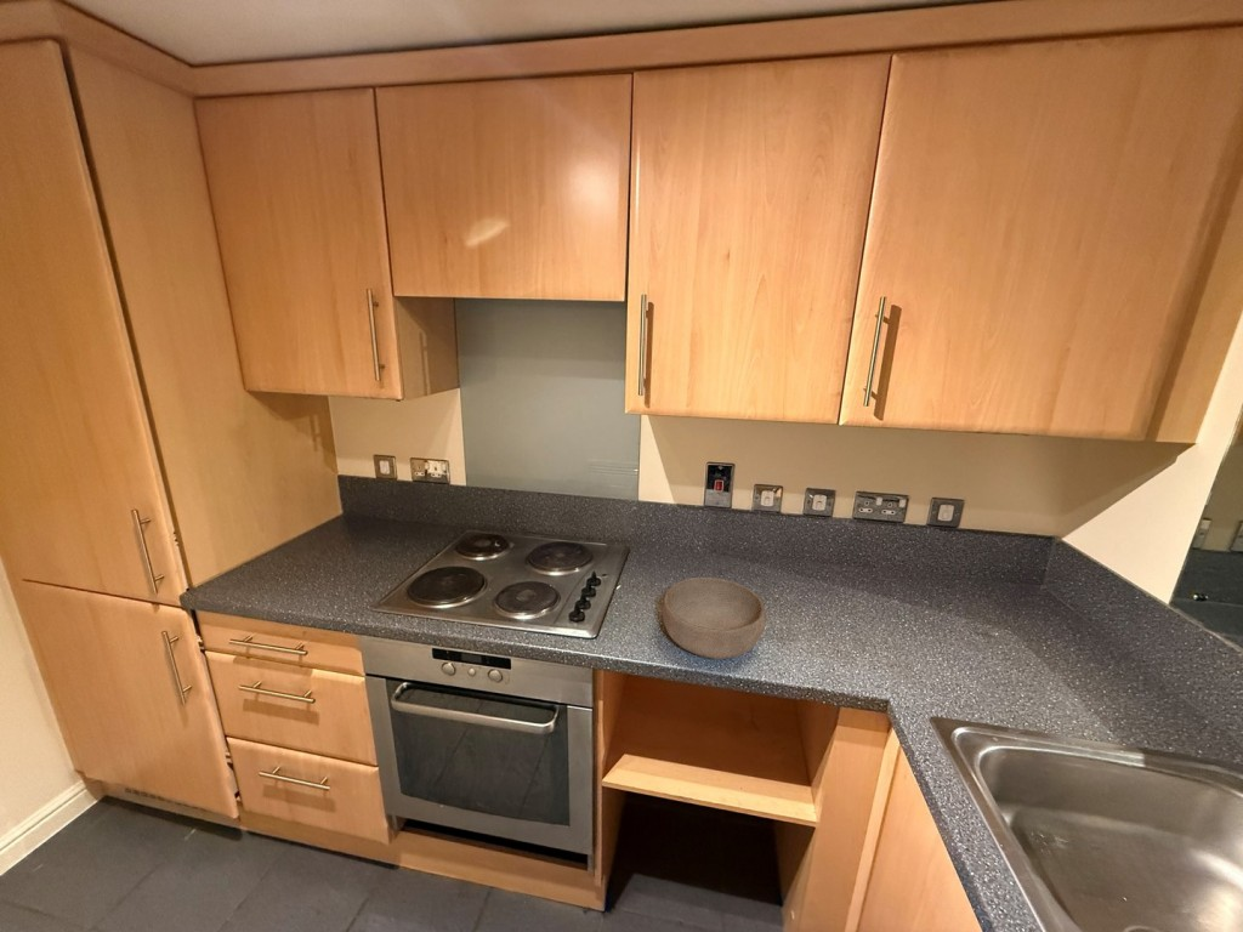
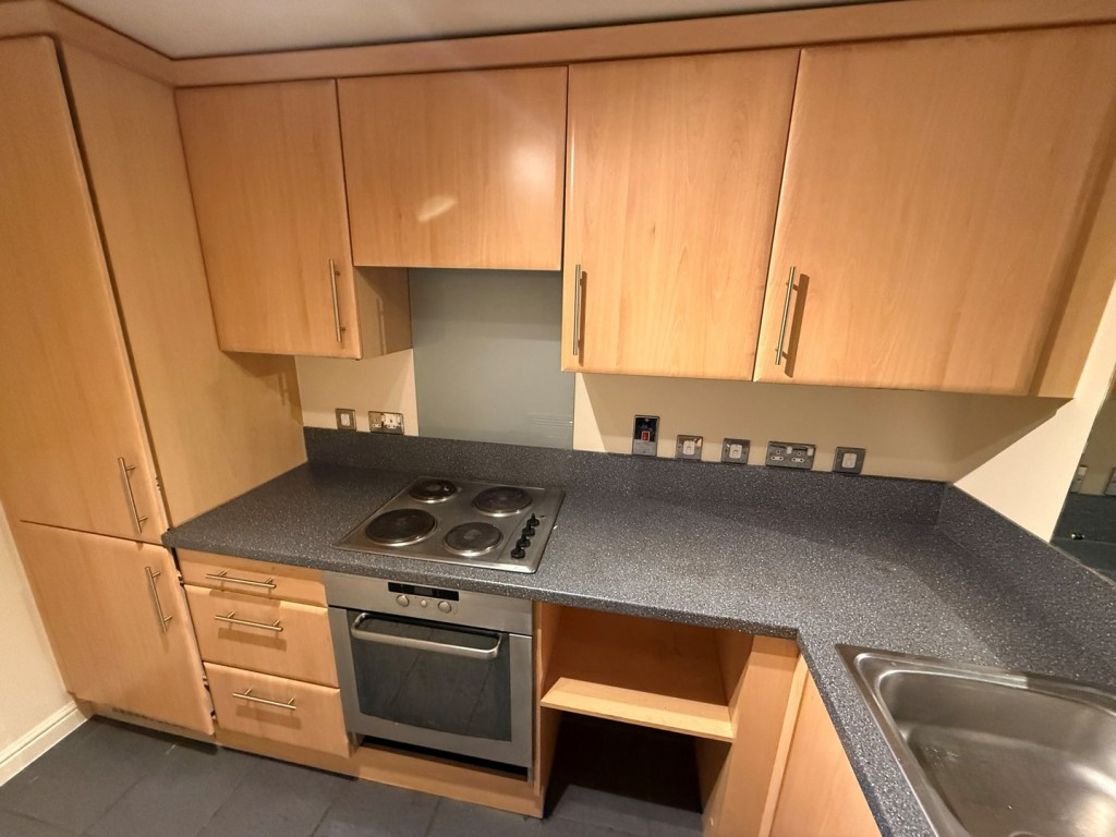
- bowl [662,576,767,660]
